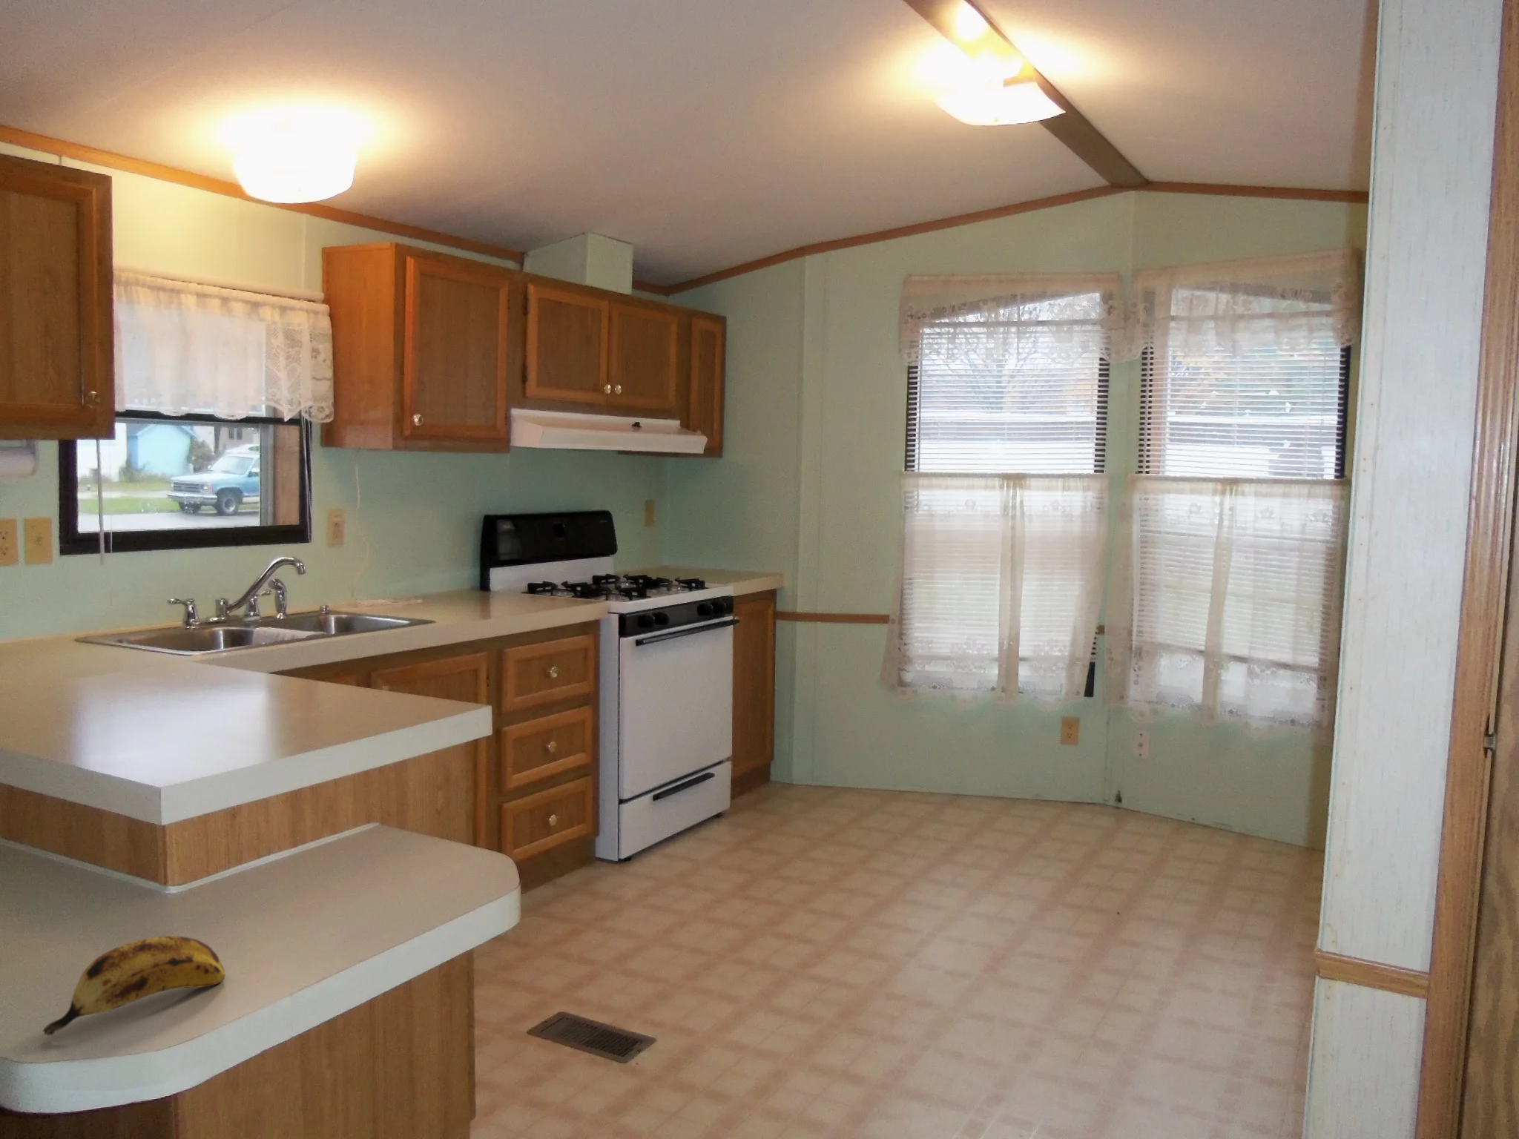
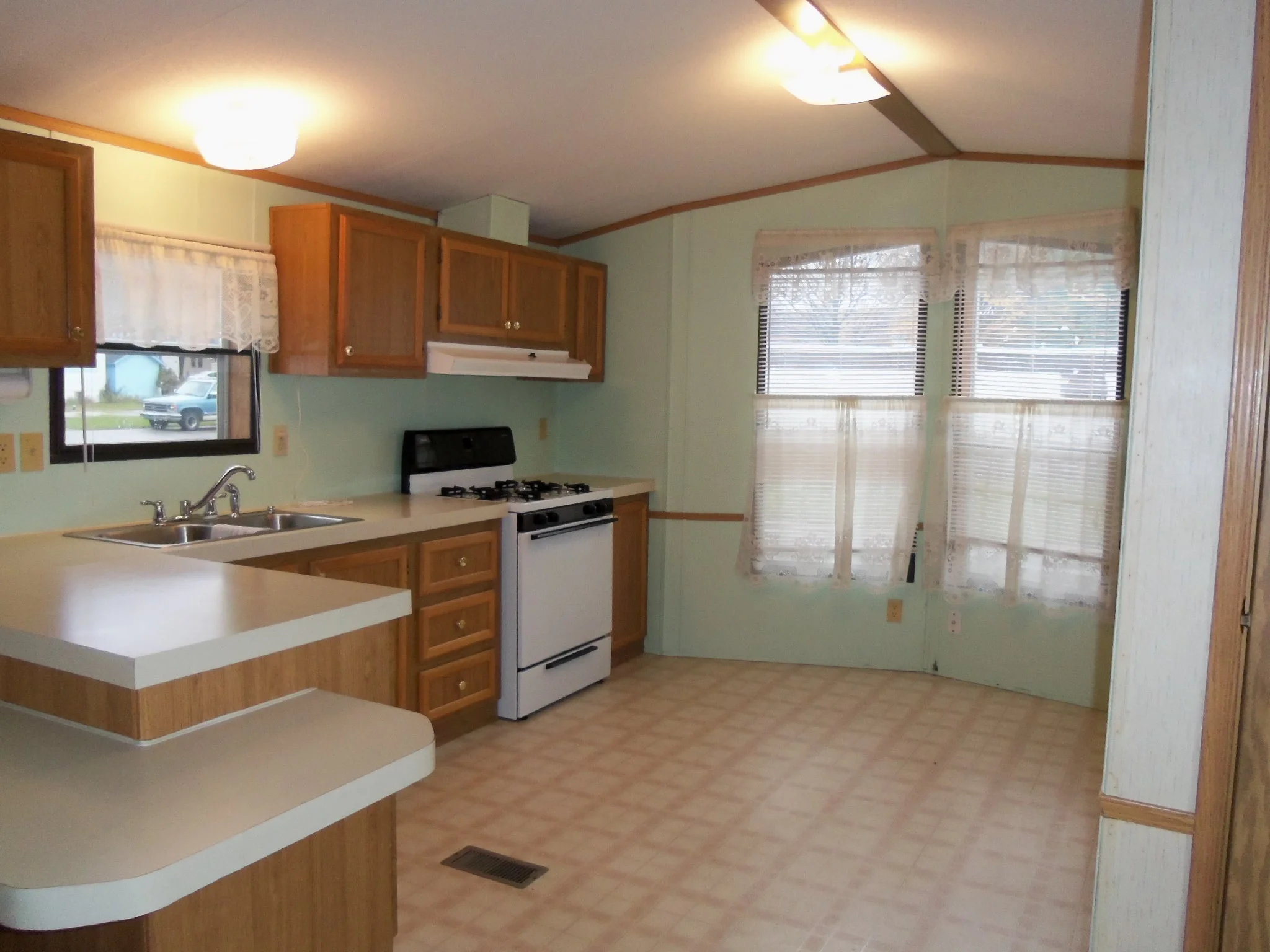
- banana [42,936,226,1036]
